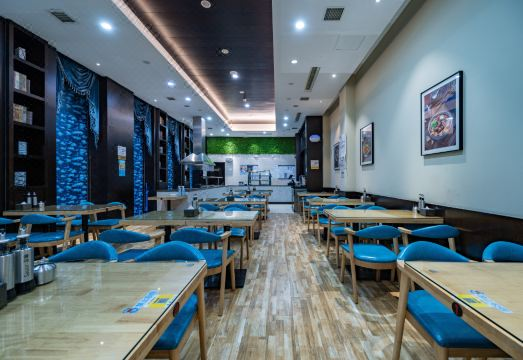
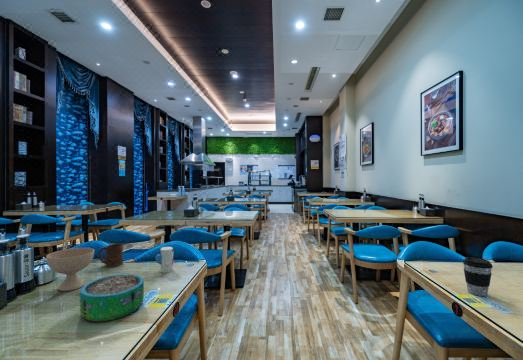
+ coffee cup [462,256,494,297]
+ decorative bowl [79,273,145,323]
+ bowl [45,247,95,292]
+ toy [155,246,175,274]
+ cup [97,243,124,268]
